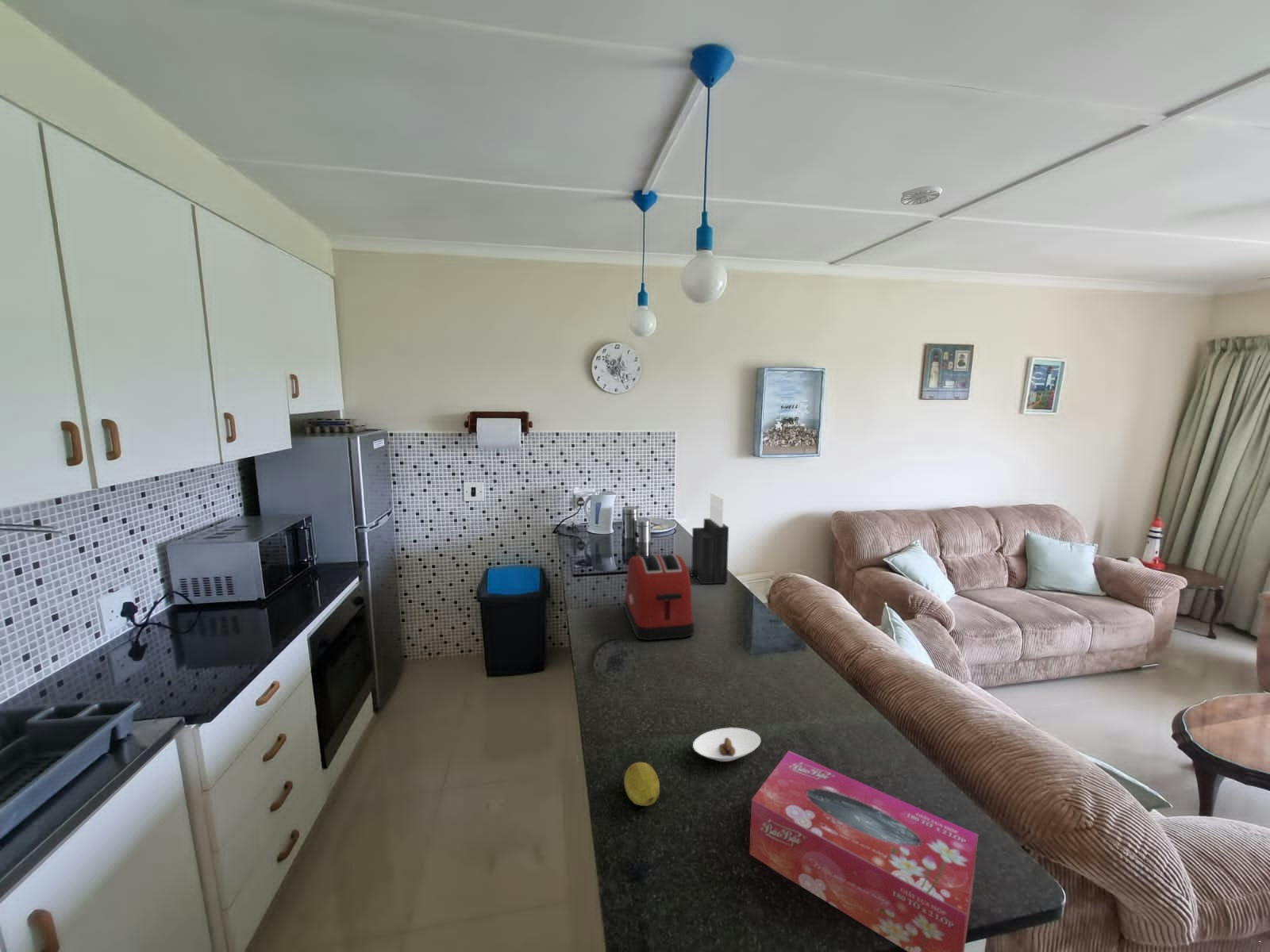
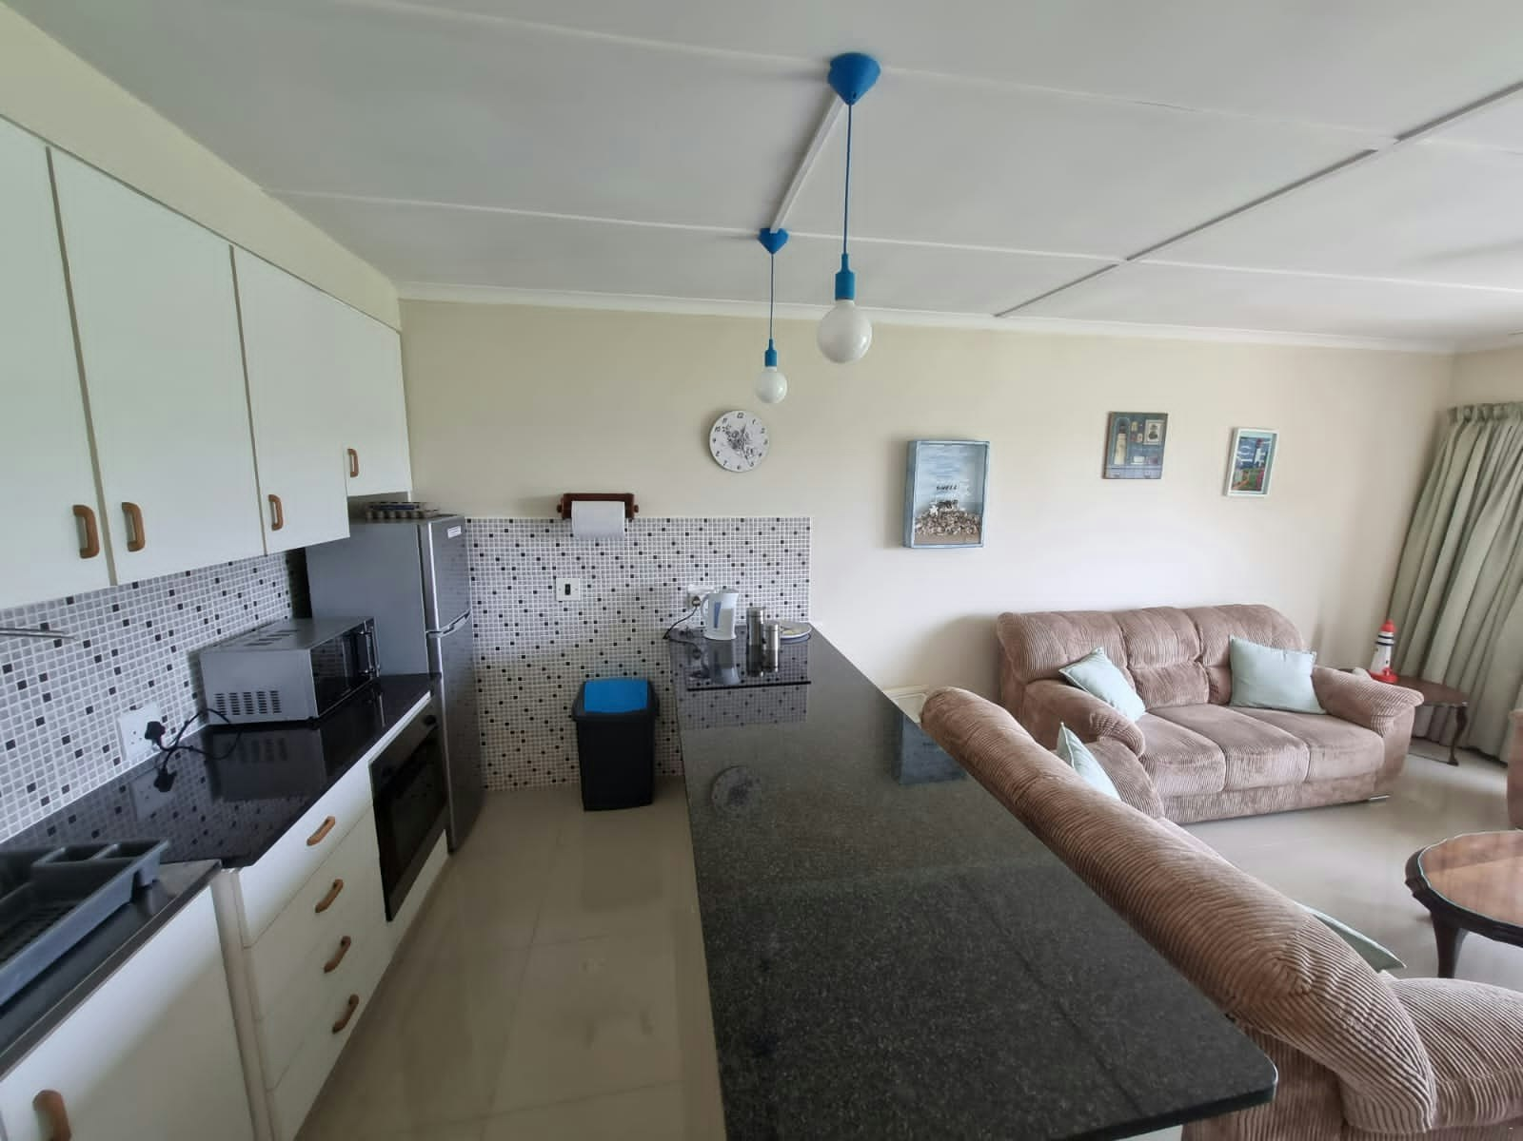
- saucer [692,727,761,762]
- knife block [691,492,729,585]
- smoke detector [900,185,943,205]
- fruit [623,762,660,807]
- toaster [624,553,695,641]
- tissue box [749,750,979,952]
